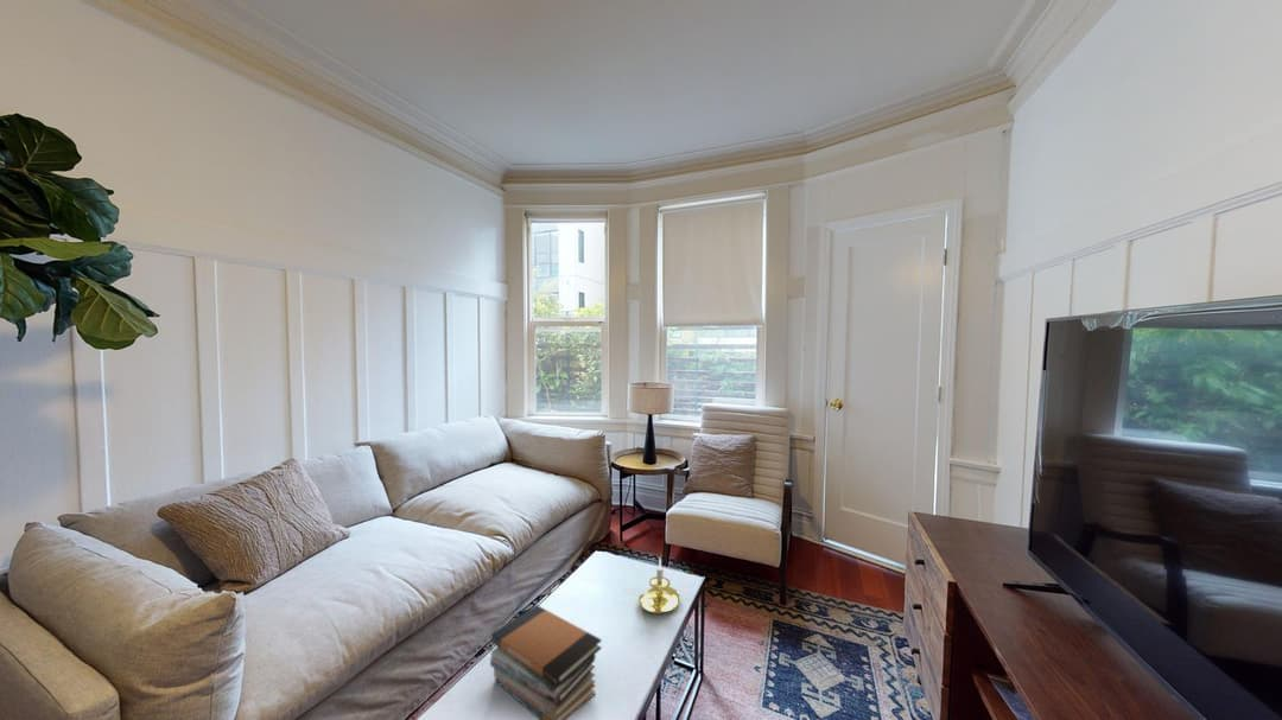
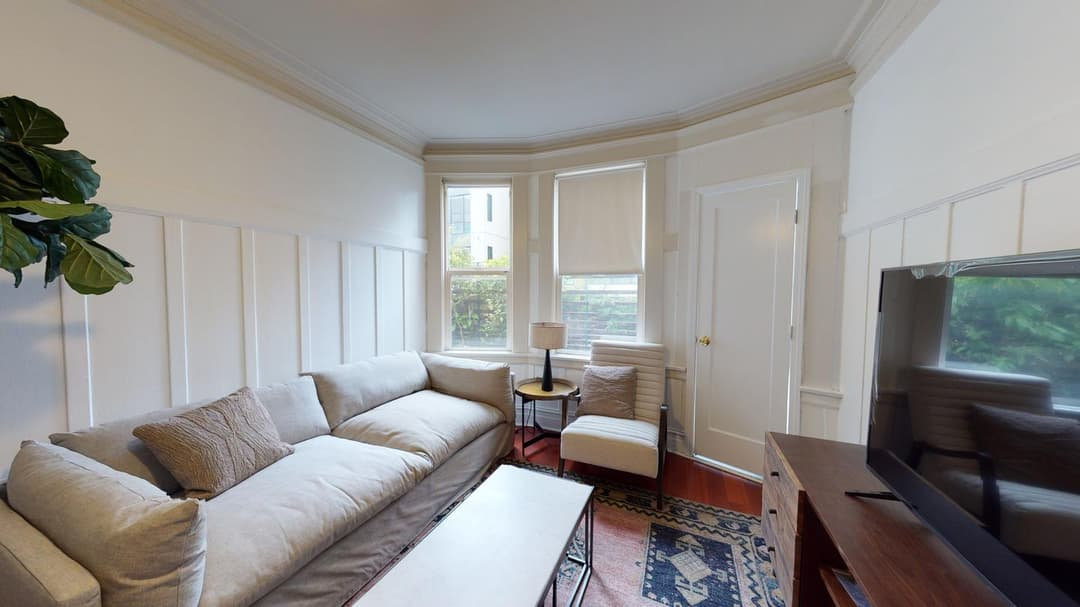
- candle holder [637,556,681,616]
- book stack [489,604,603,720]
